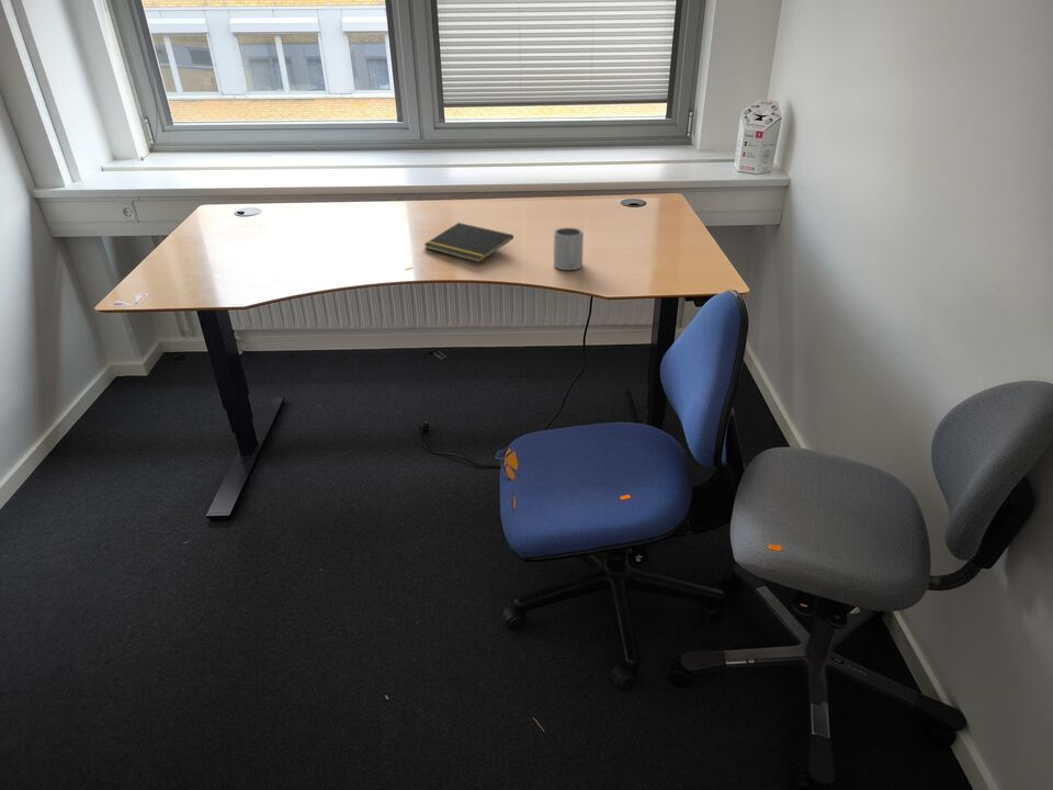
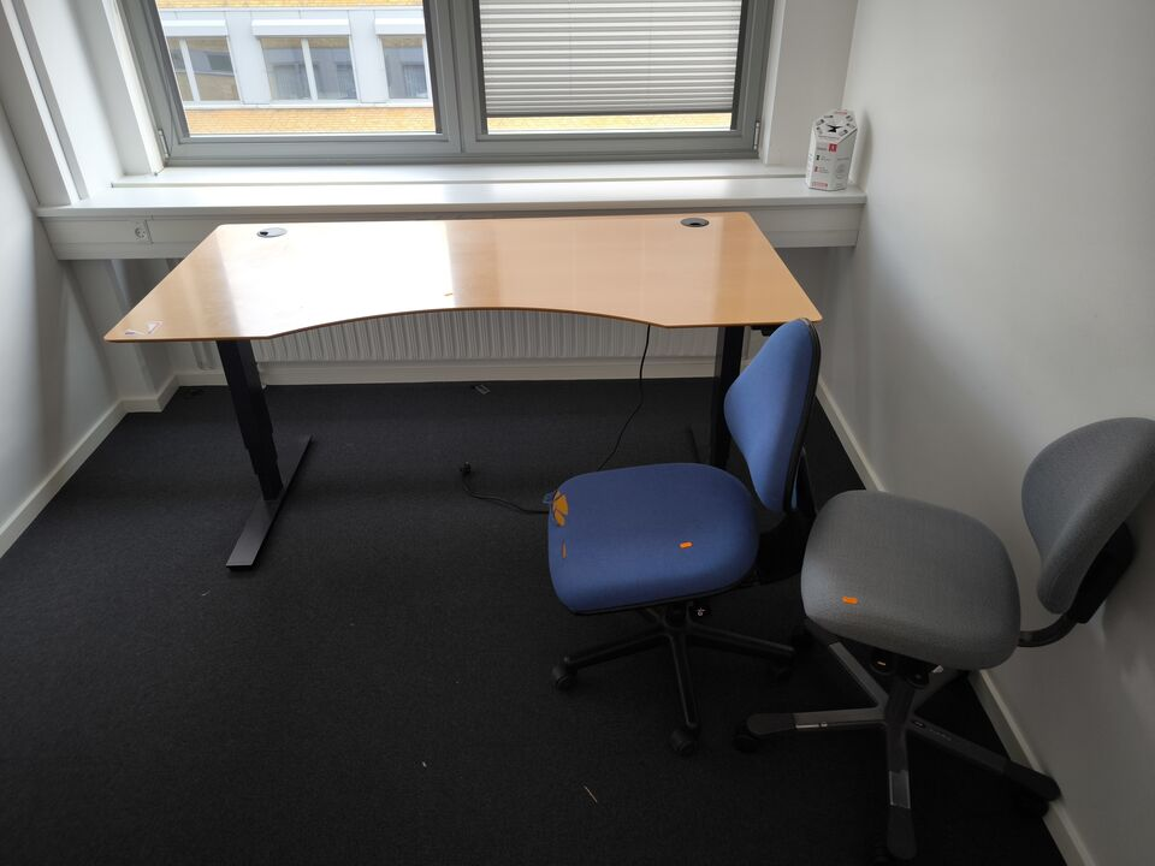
- notepad [423,222,514,263]
- mug [553,227,585,271]
